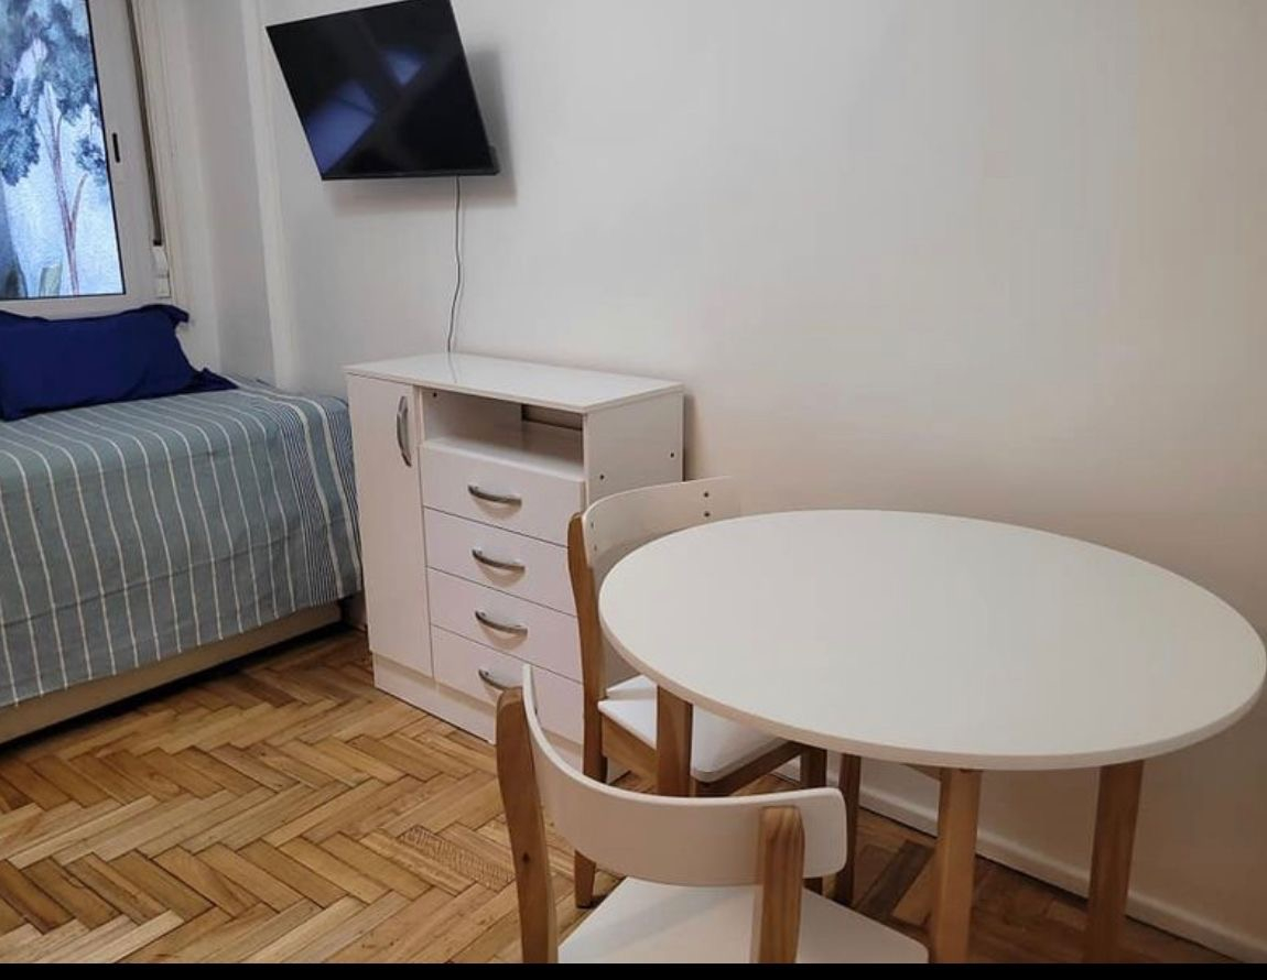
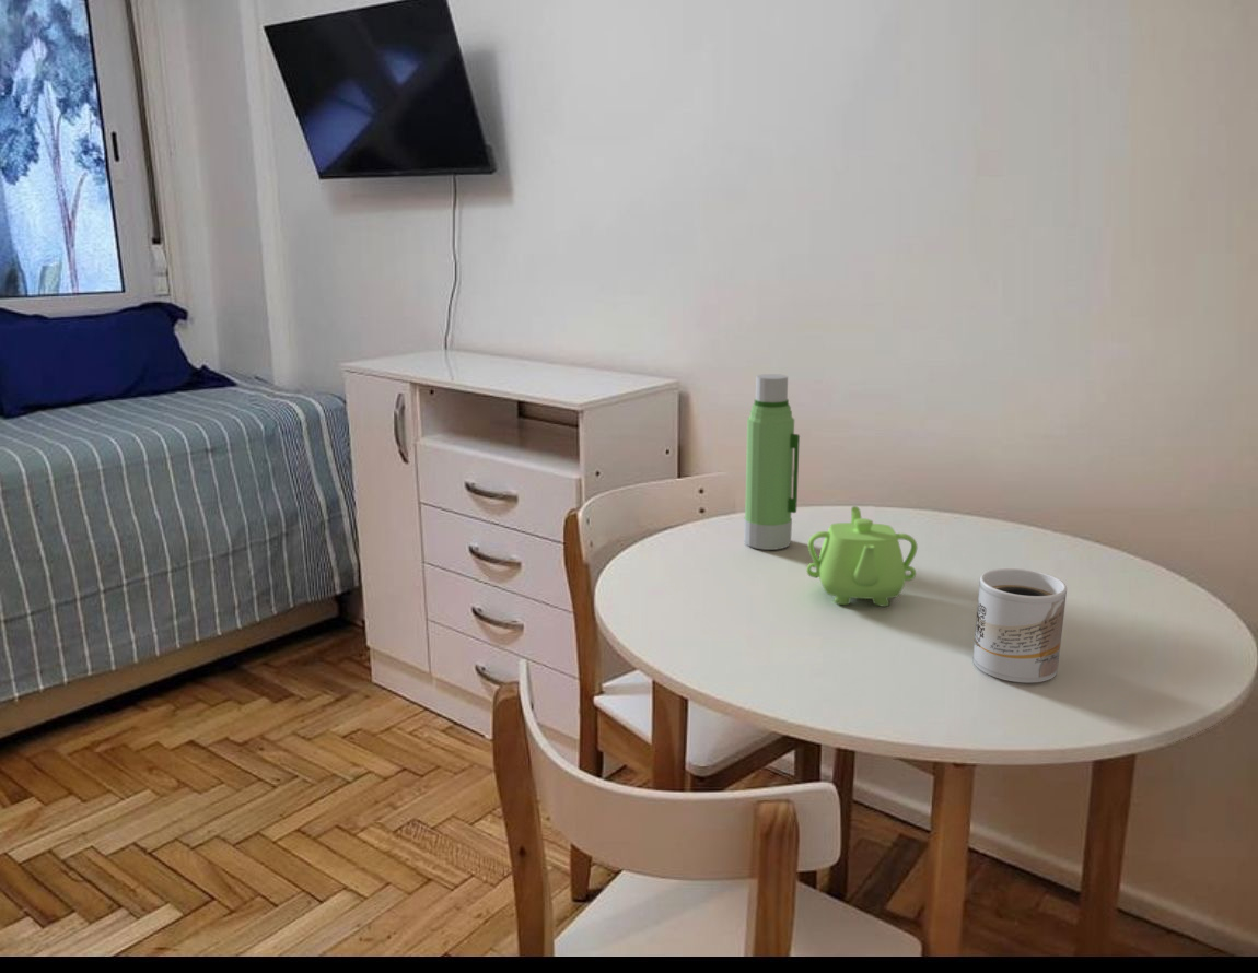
+ teapot [805,505,919,607]
+ mug [971,567,1068,684]
+ water bottle [743,373,801,551]
